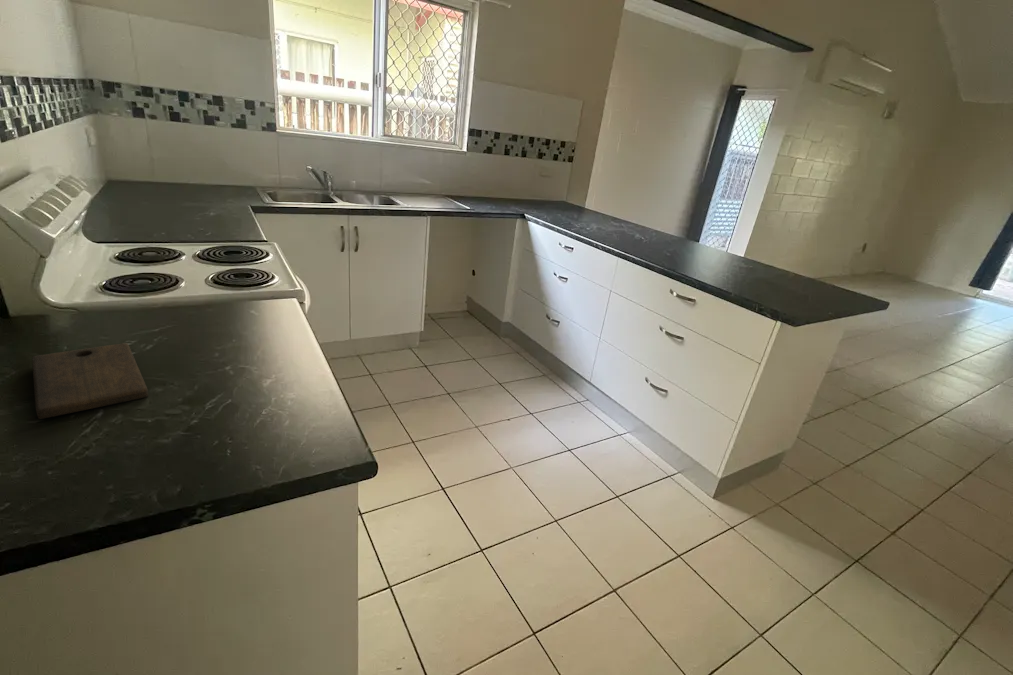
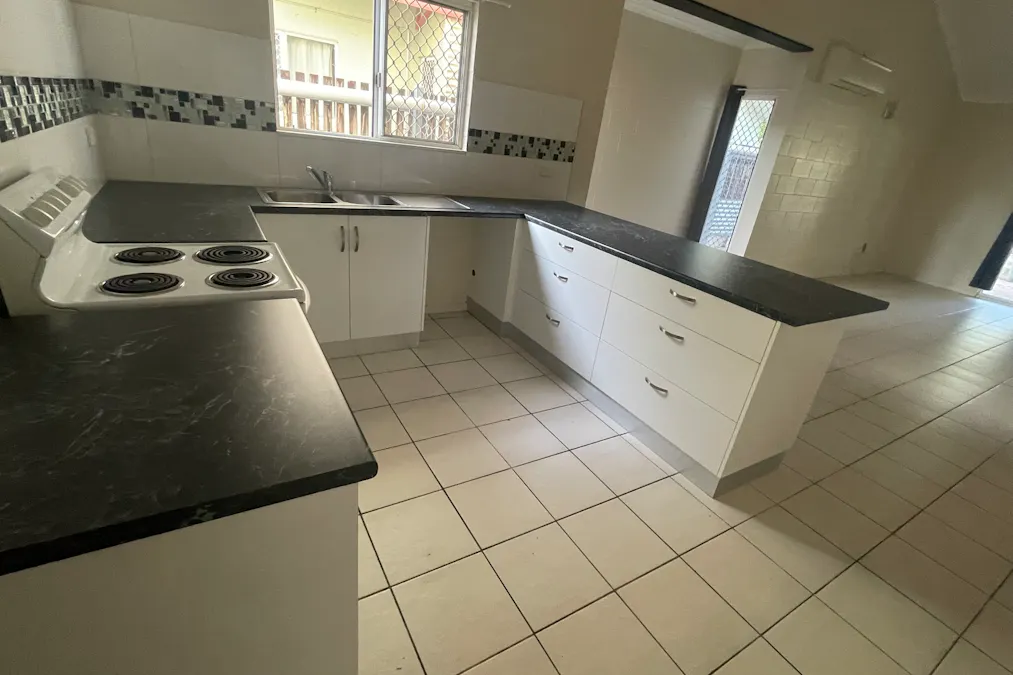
- cutting board [31,342,149,420]
